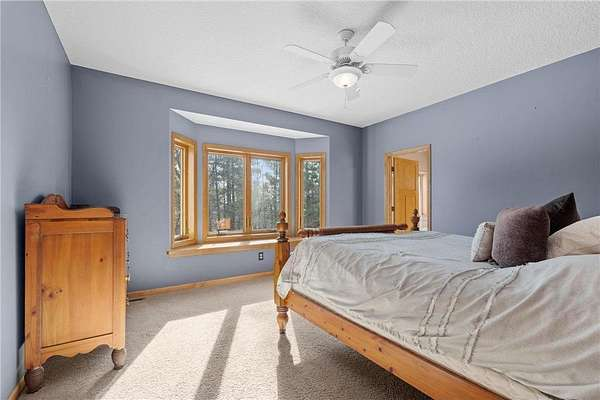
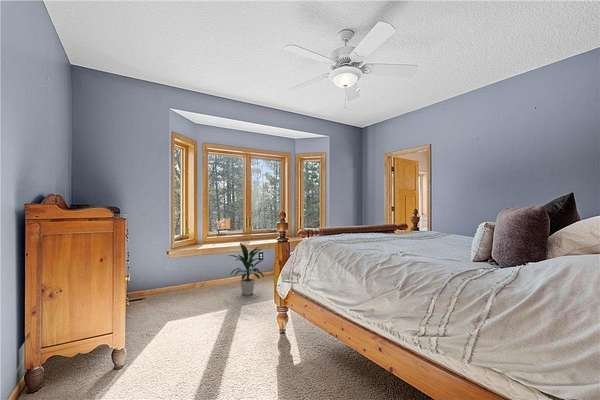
+ indoor plant [228,242,265,296]
